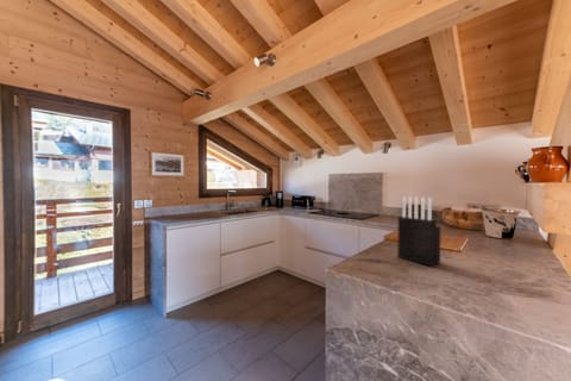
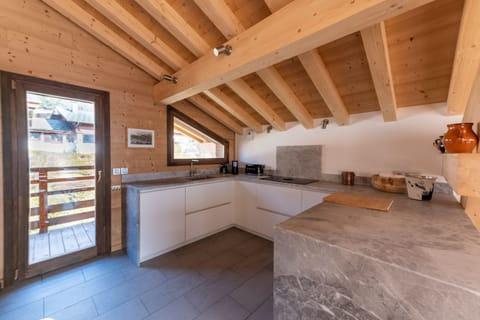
- knife block [396,195,441,267]
